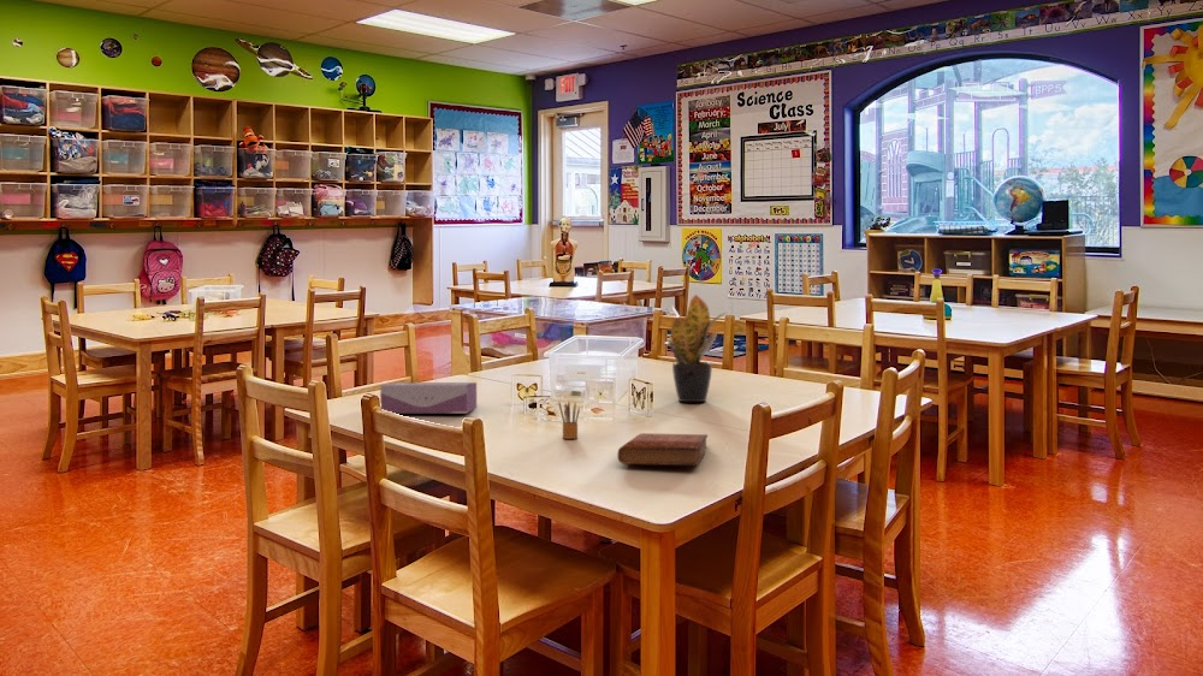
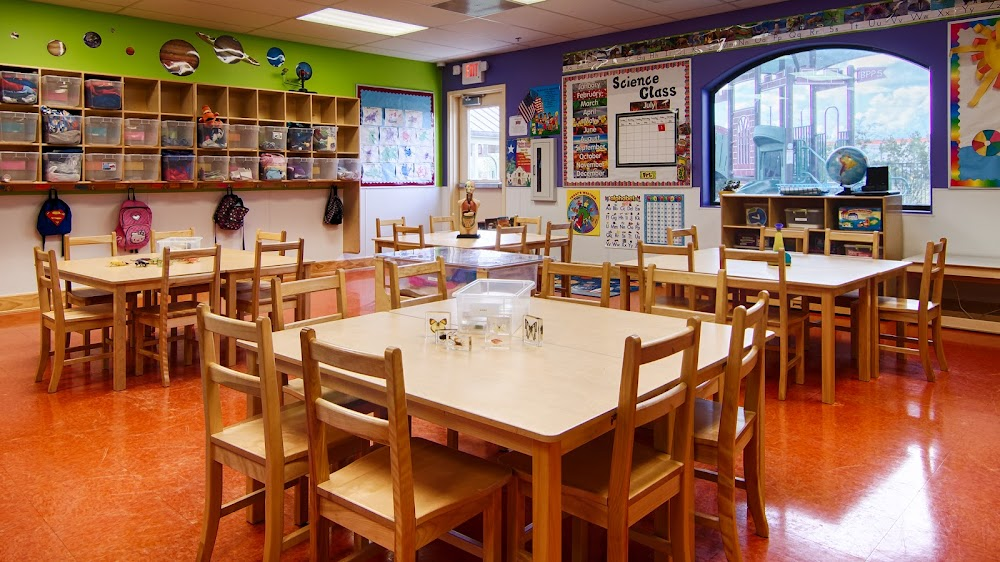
- bible [617,432,709,467]
- tissue box [379,381,478,414]
- pencil box [557,401,581,440]
- potted plant [663,293,730,403]
